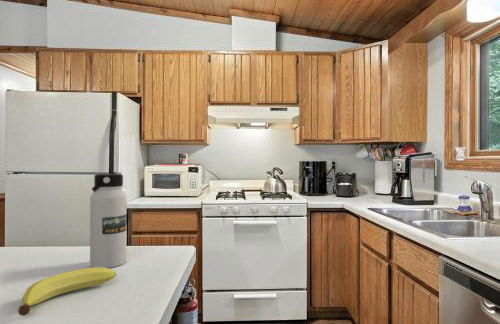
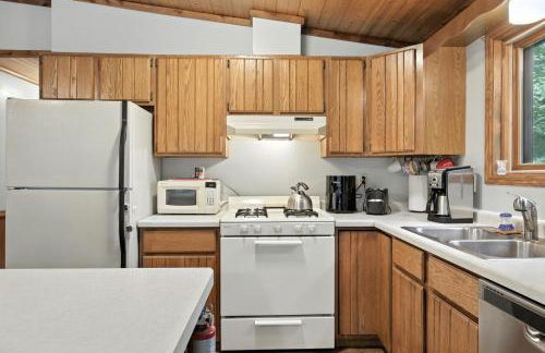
- fruit [17,267,118,317]
- water bottle [89,173,128,269]
